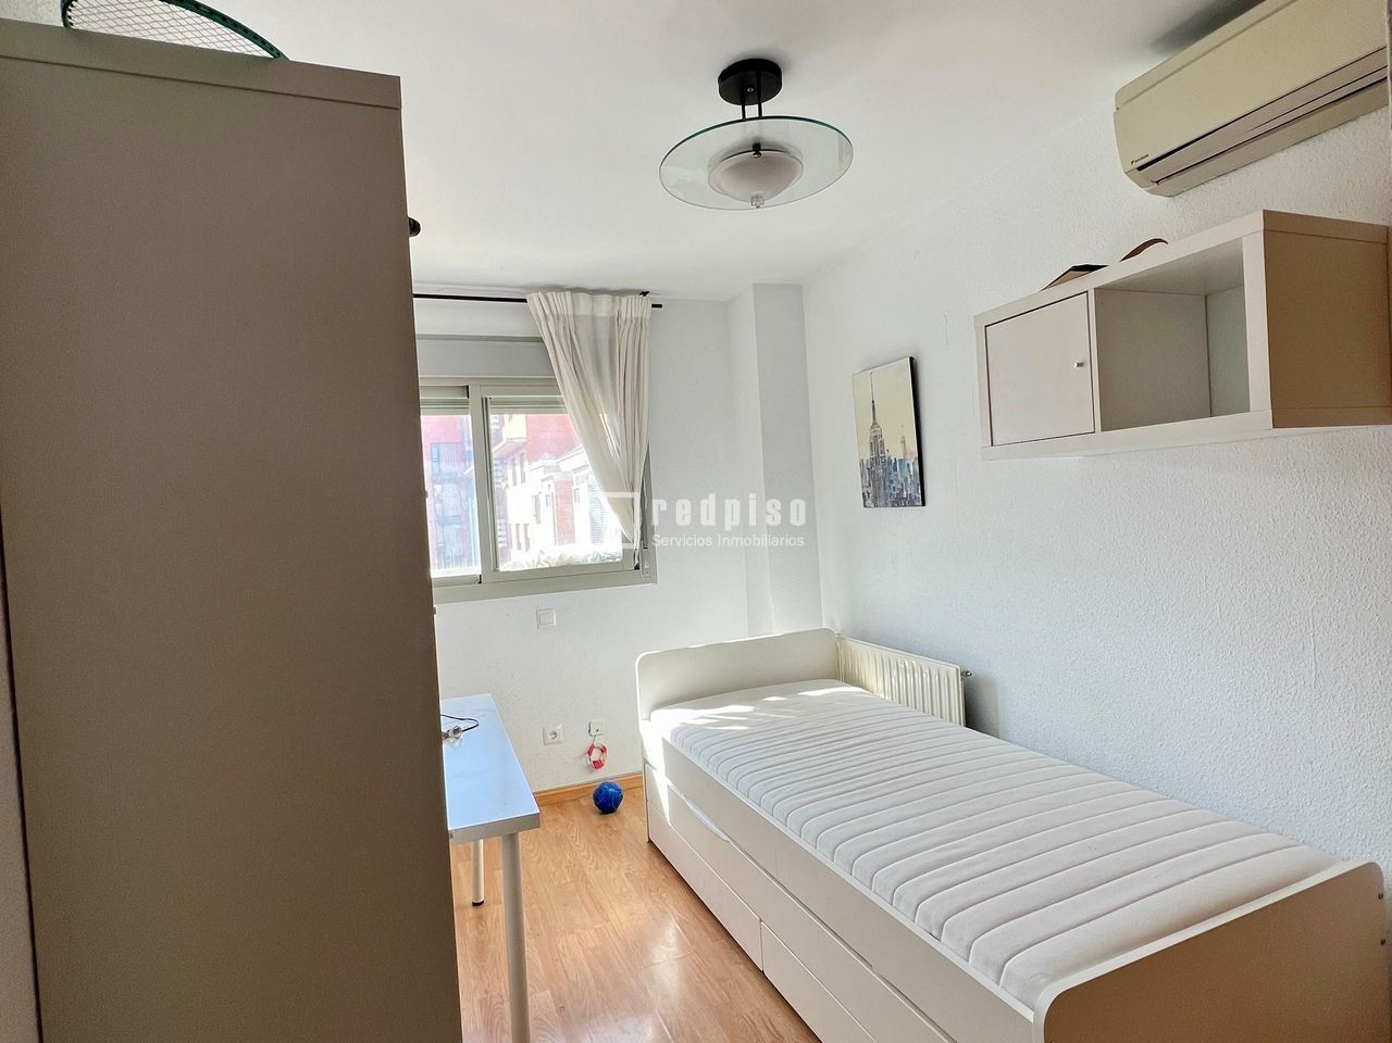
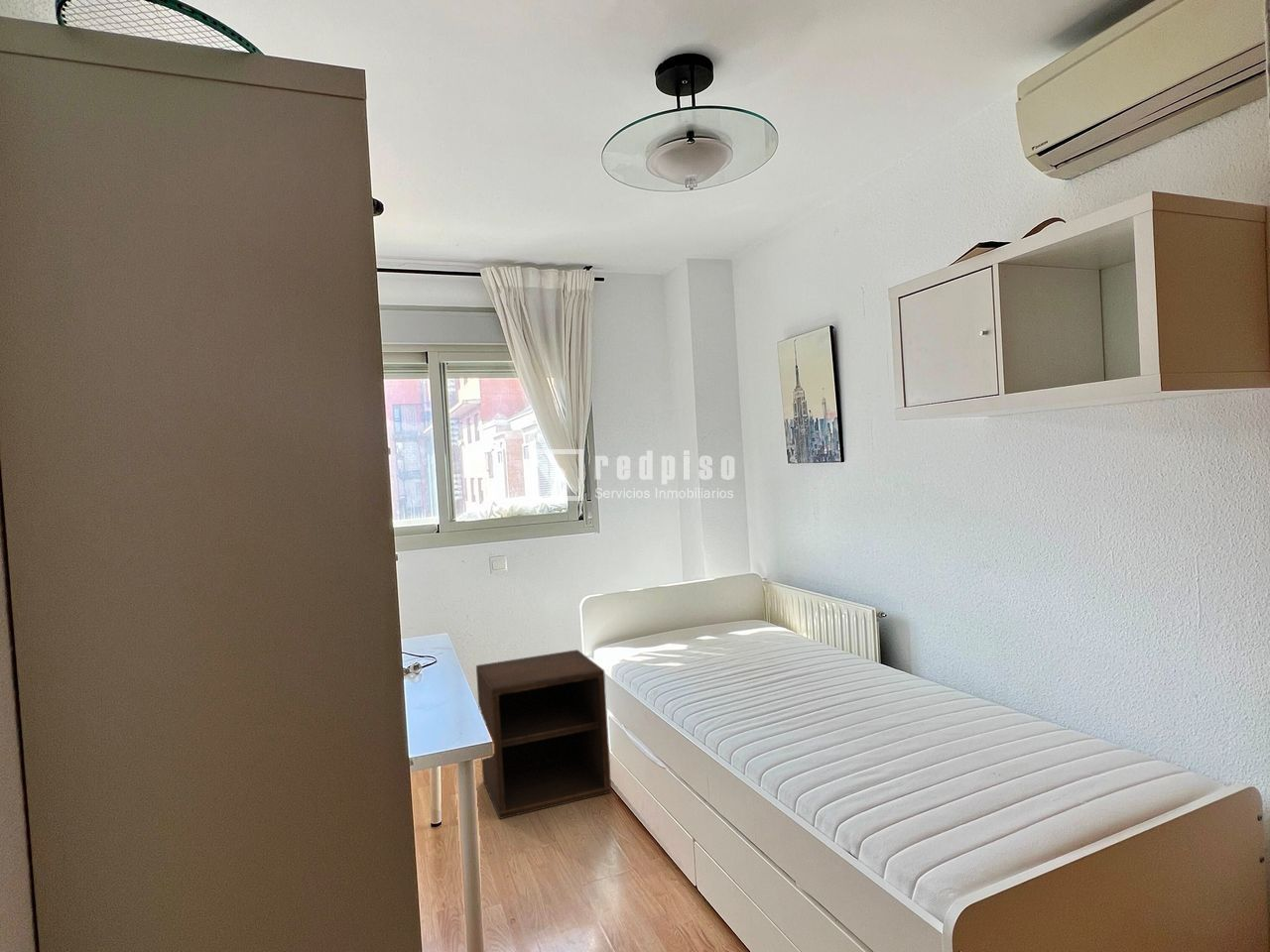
+ nightstand [475,649,612,820]
